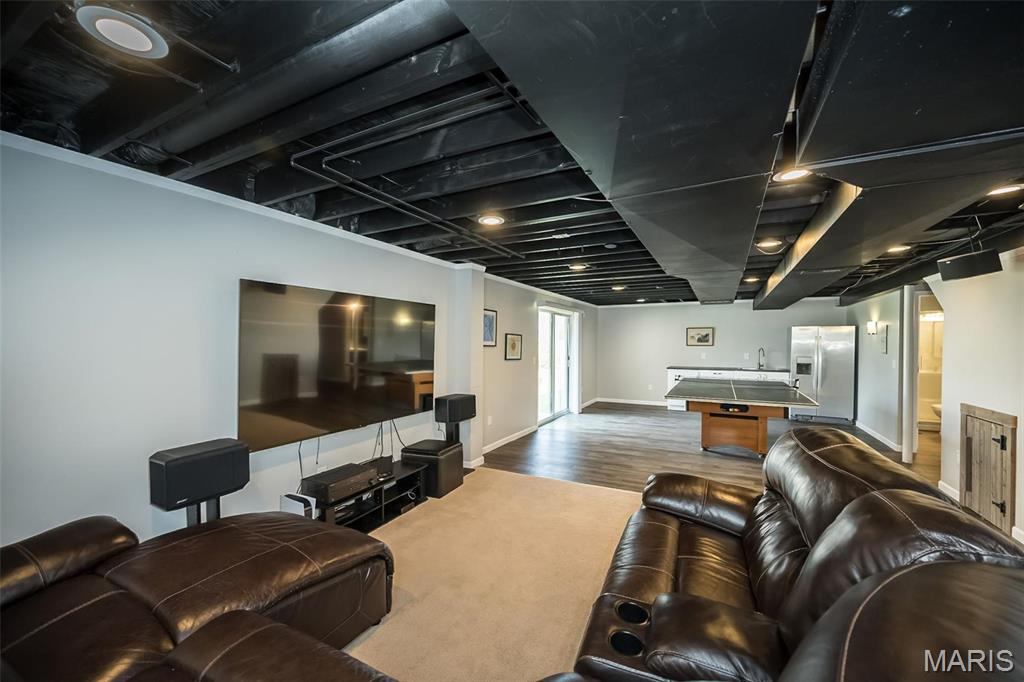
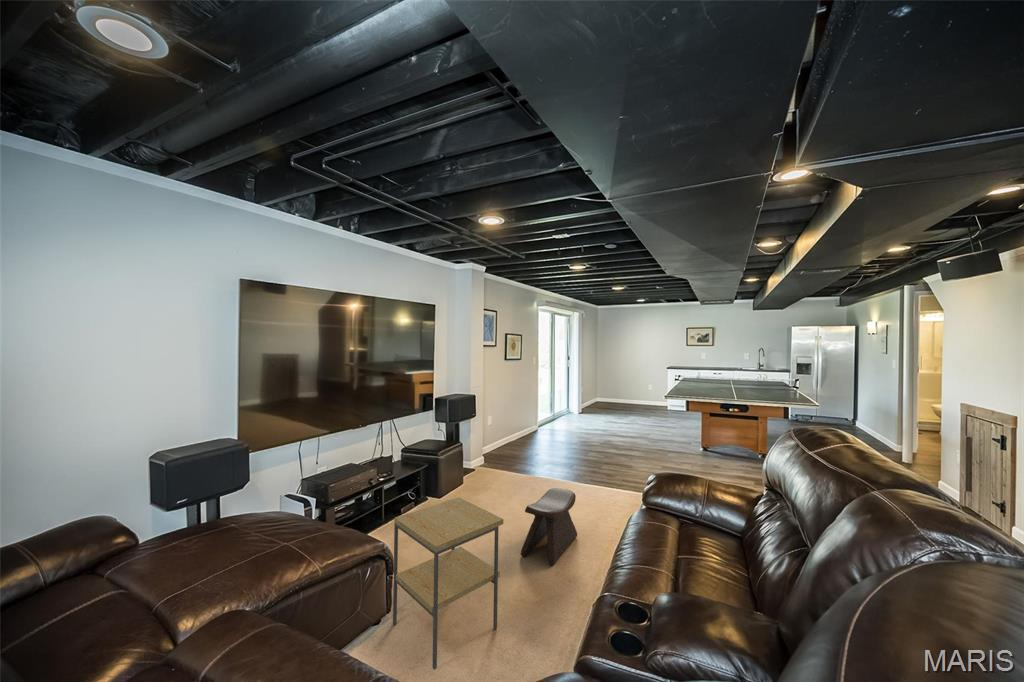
+ side table [392,496,504,670]
+ stool [520,487,578,566]
